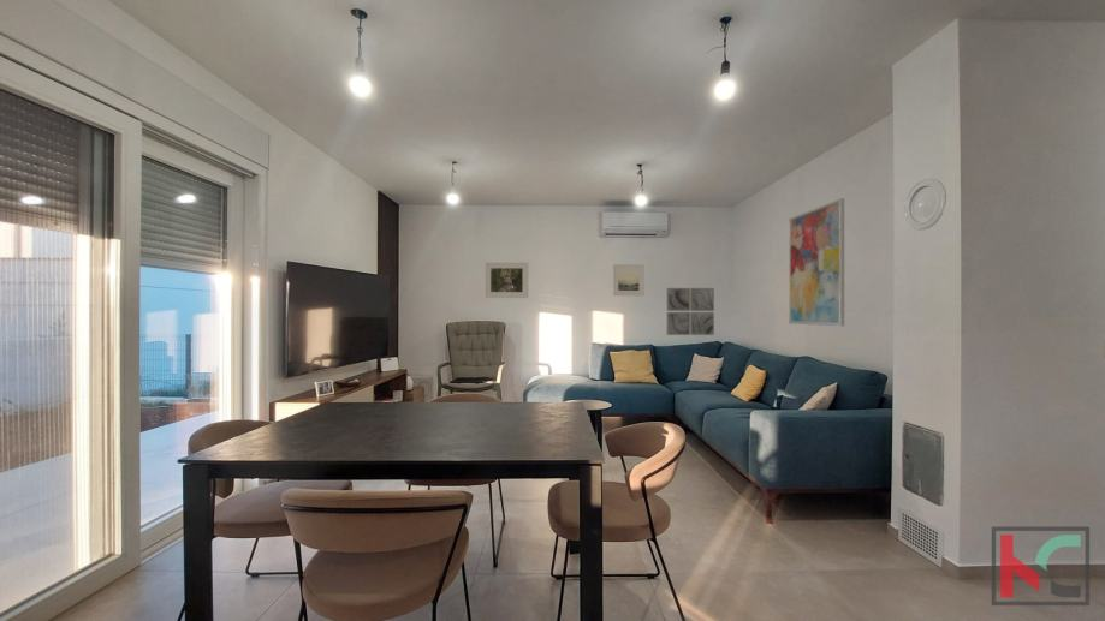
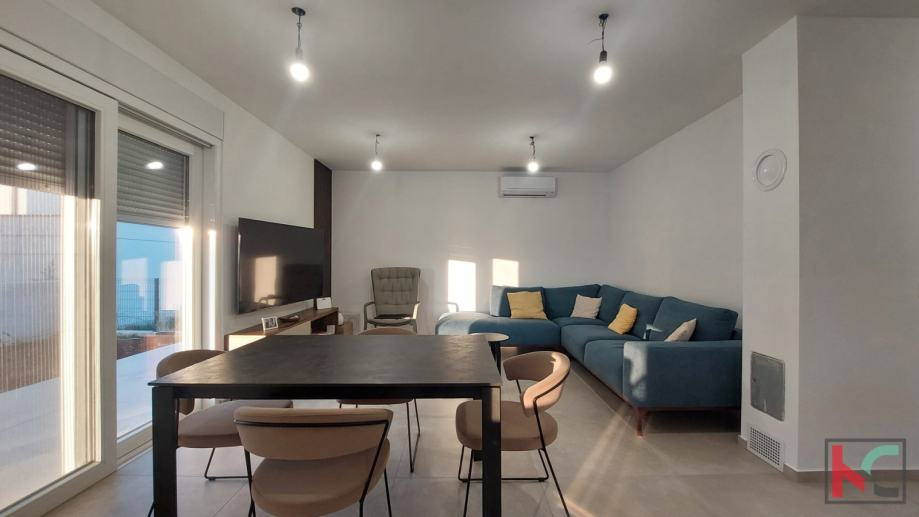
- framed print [612,263,646,297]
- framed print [483,262,529,299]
- wall art [788,197,845,327]
- wall art [666,287,715,336]
